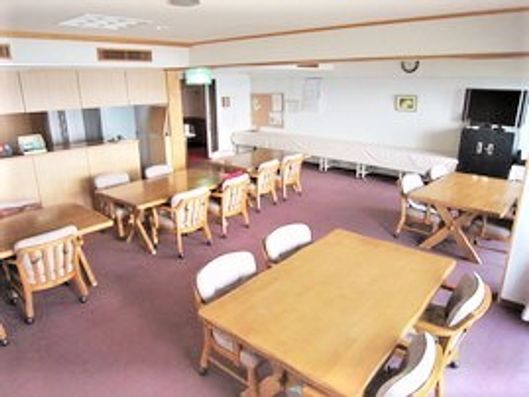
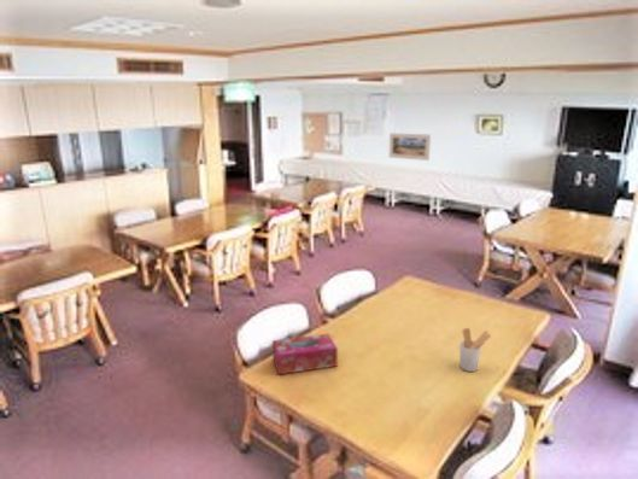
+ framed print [388,132,432,162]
+ utensil holder [458,327,492,373]
+ tissue box [271,332,339,375]
